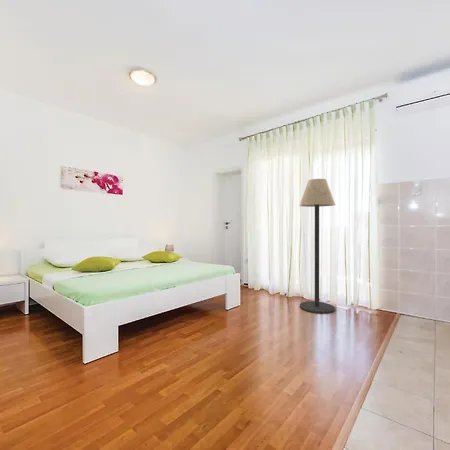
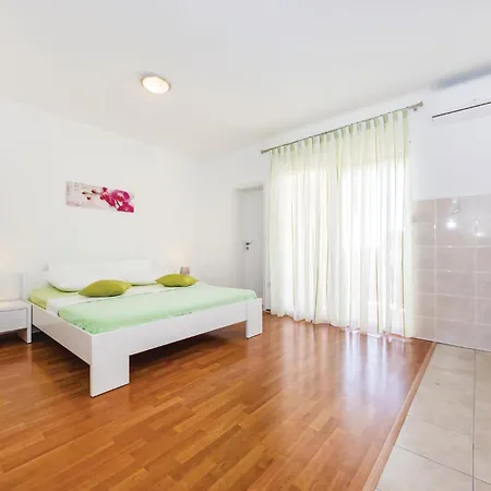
- floor lamp [298,178,336,314]
